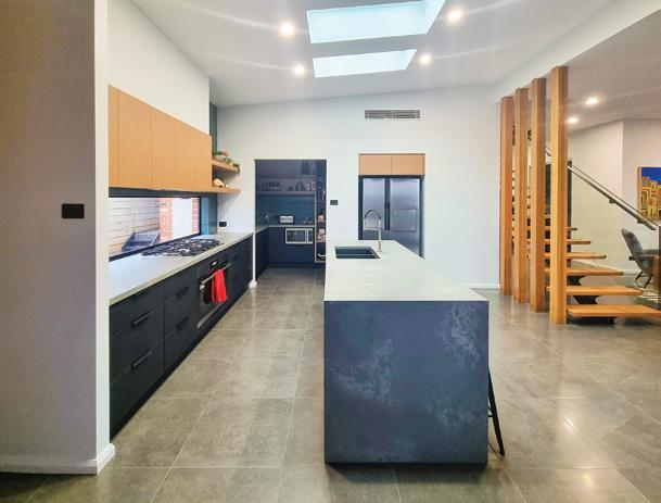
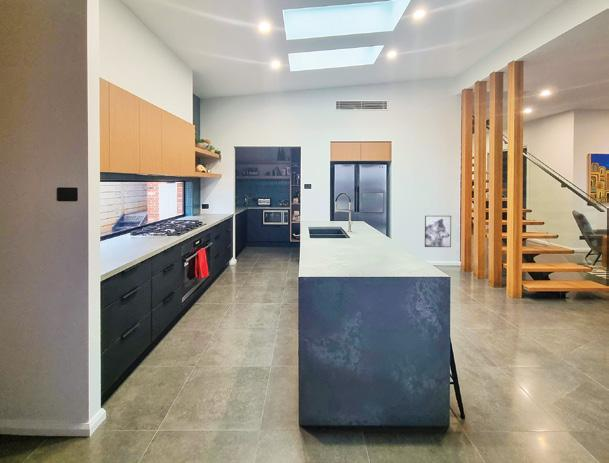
+ wall art [424,215,452,248]
